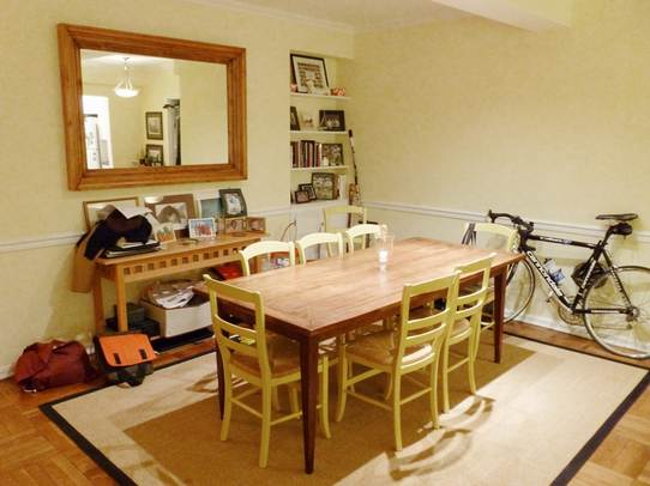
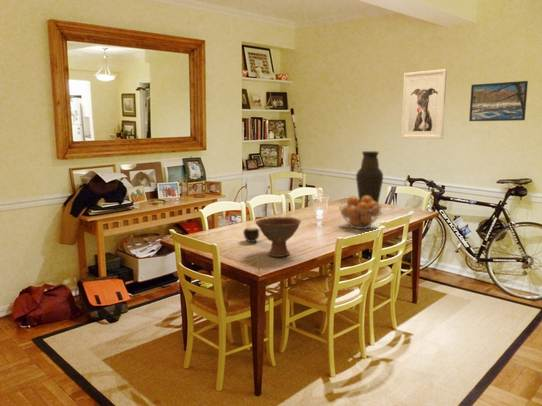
+ fruit basket [338,195,383,230]
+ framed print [400,68,448,140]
+ bowl [254,216,302,258]
+ candle [242,225,260,243]
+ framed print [468,80,529,122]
+ vase [355,150,384,204]
